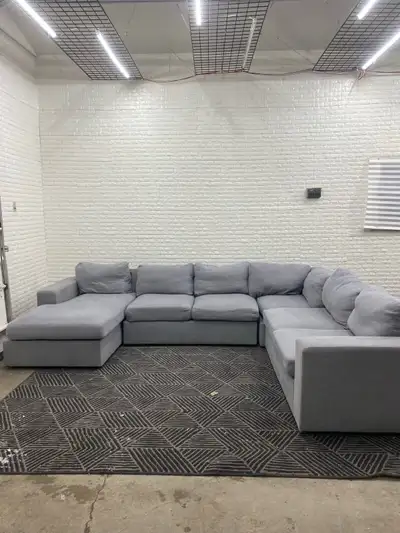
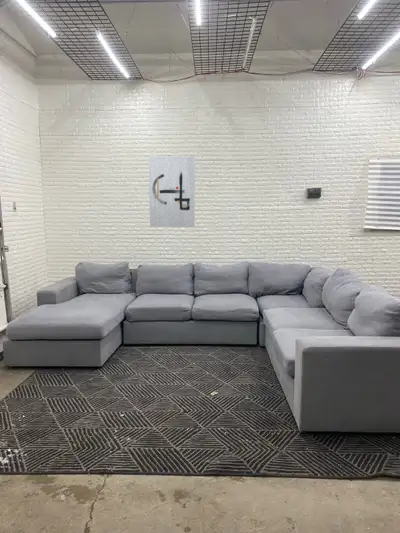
+ wall art [148,155,196,228]
